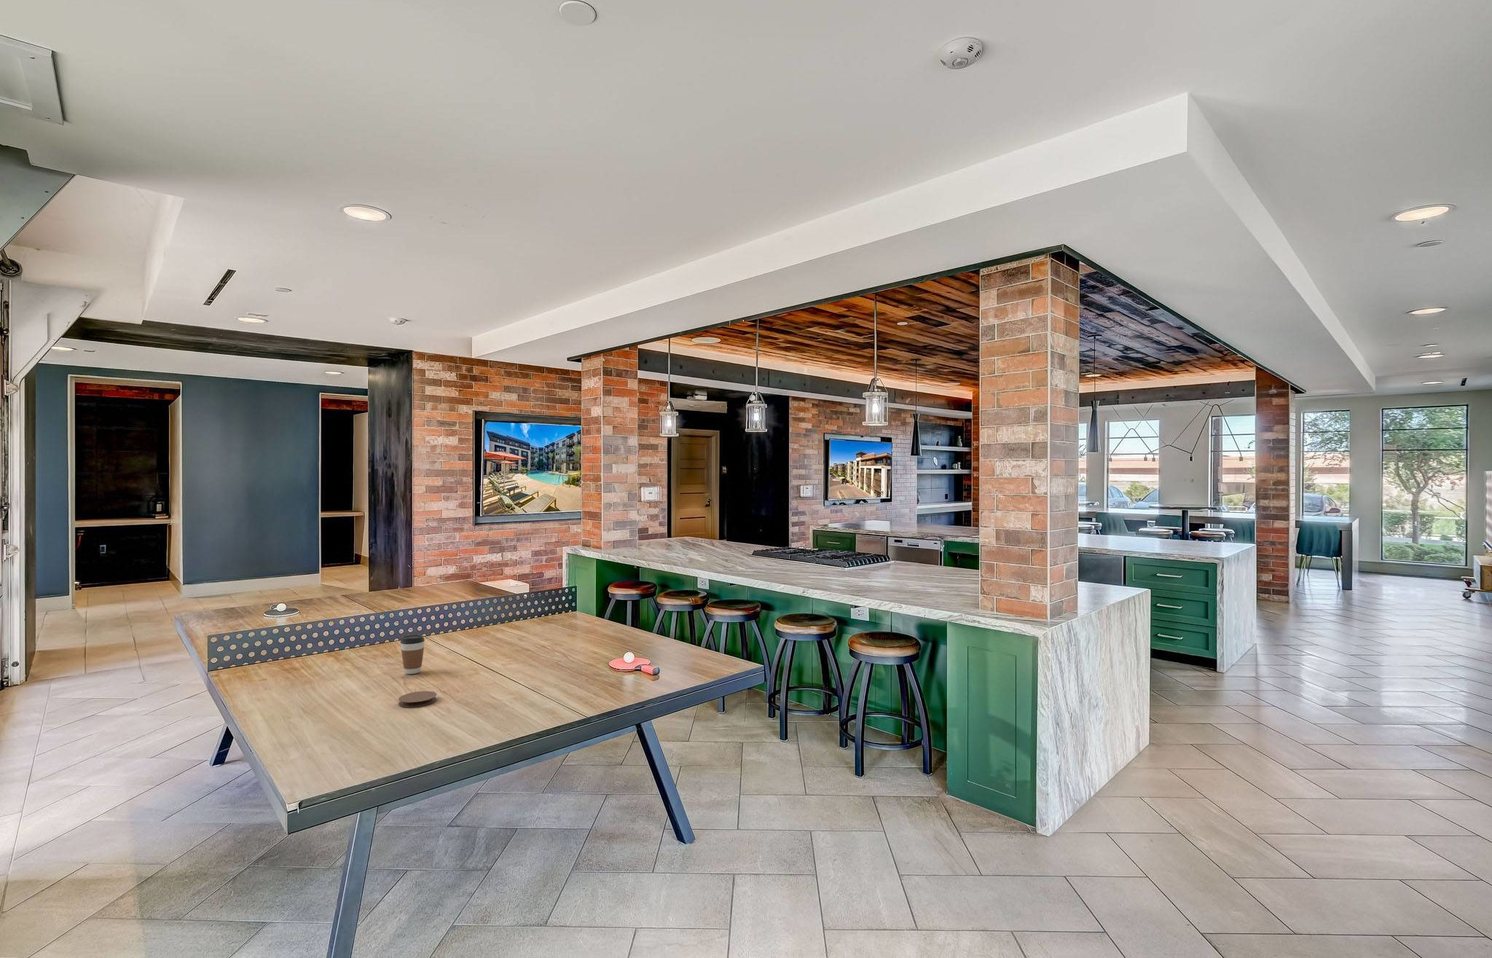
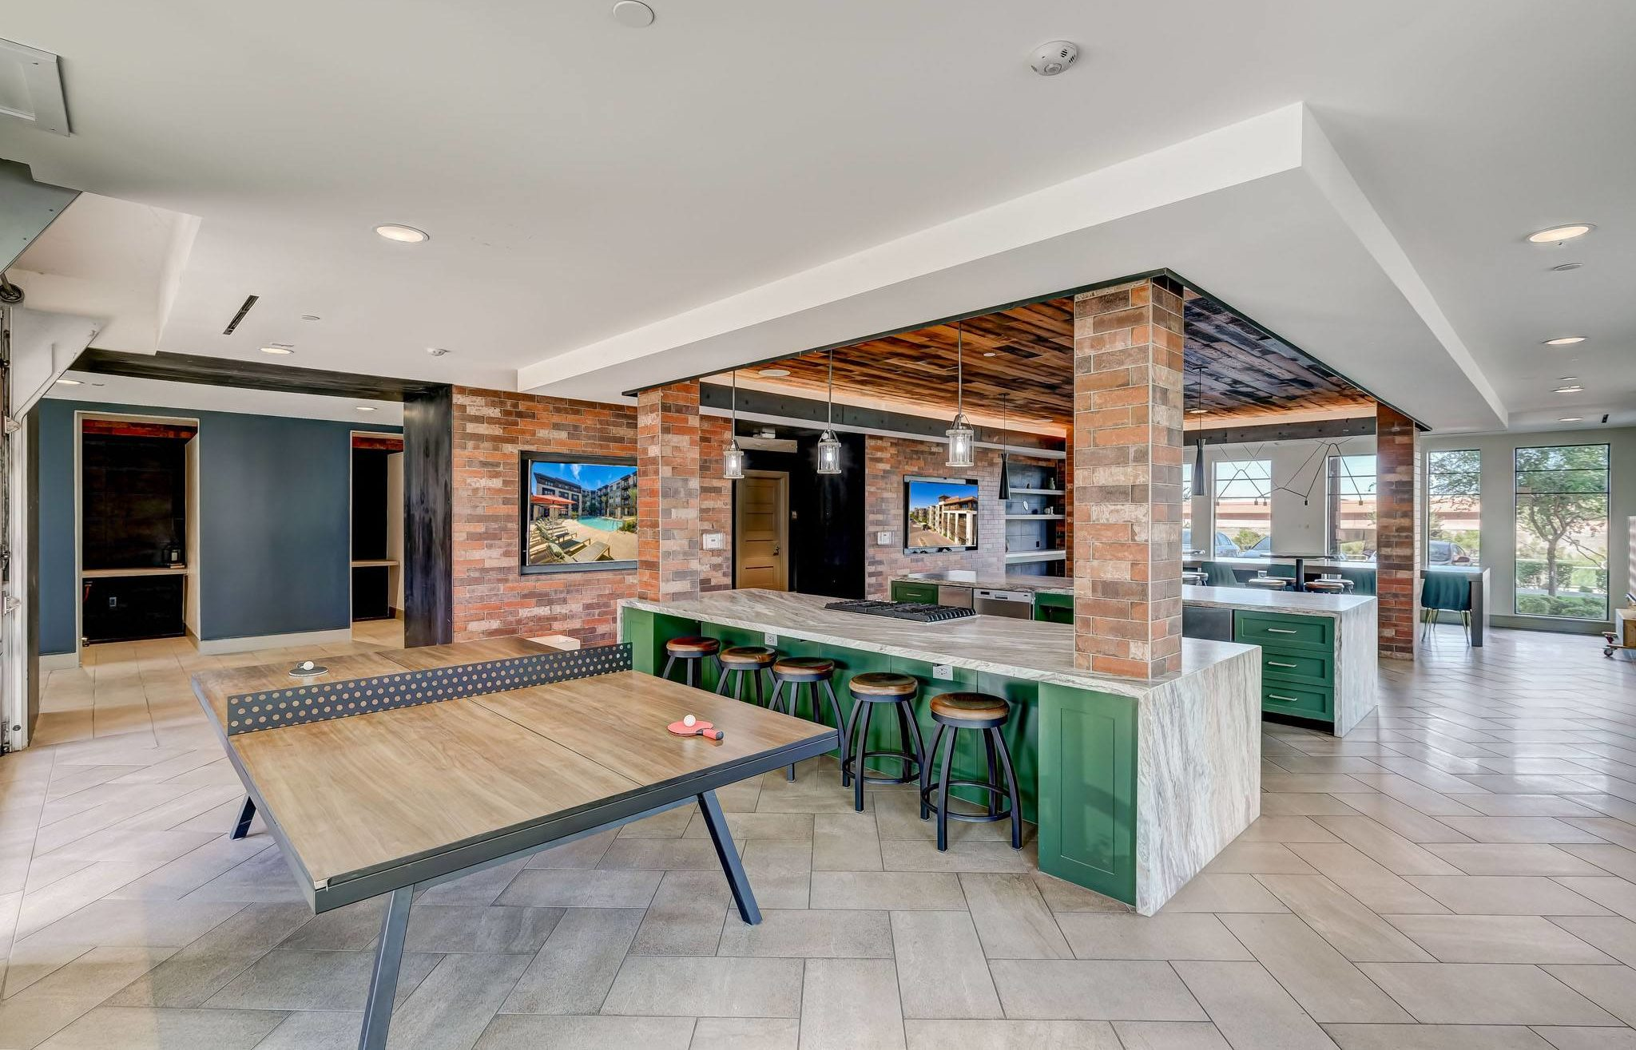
- coaster [398,690,437,708]
- coffee cup [400,635,425,674]
